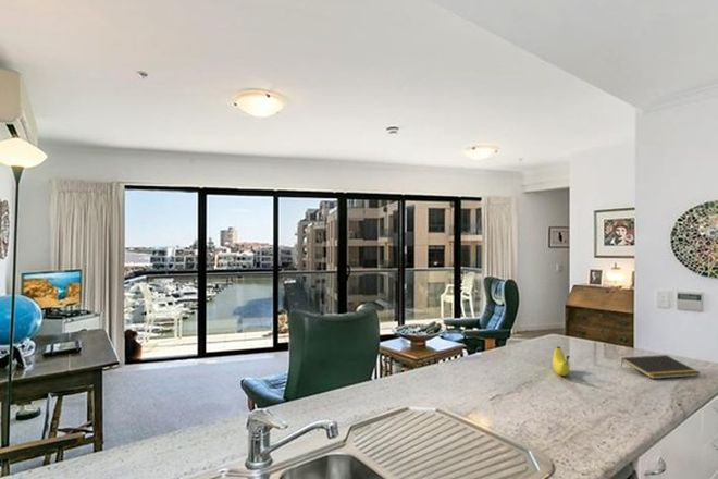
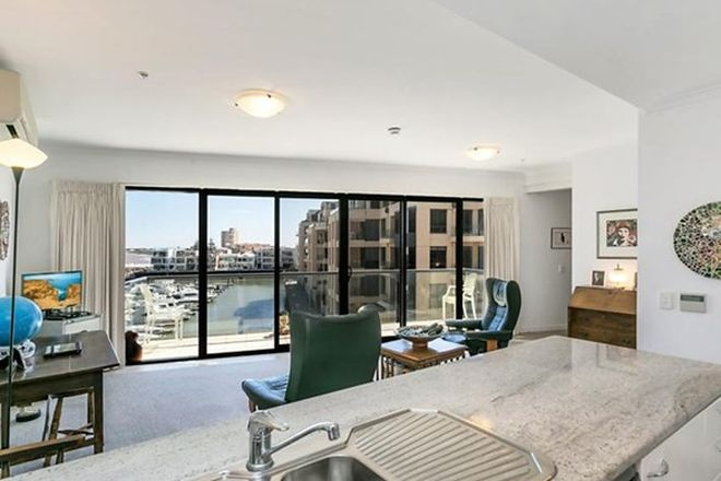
- fruit [552,345,571,377]
- notepad [620,354,702,380]
